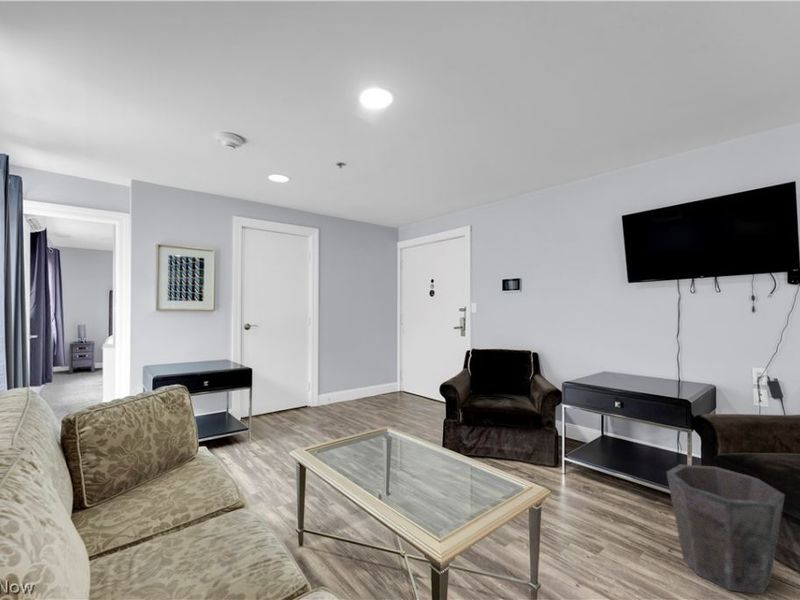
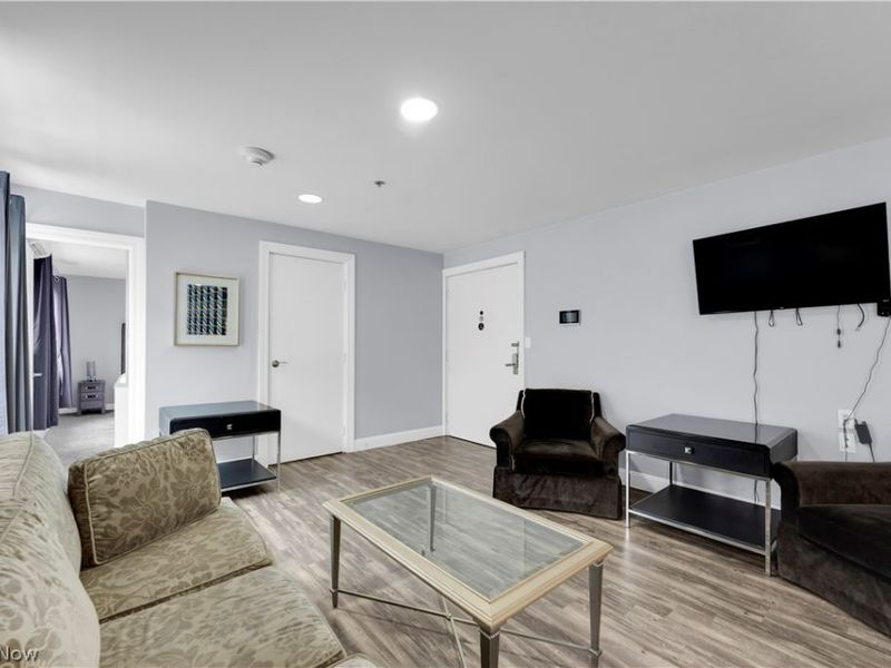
- waste bin [665,463,786,595]
